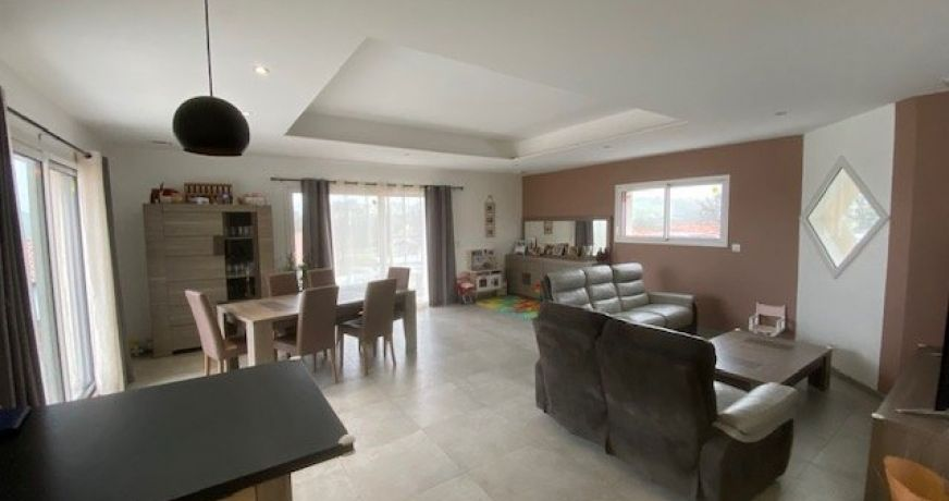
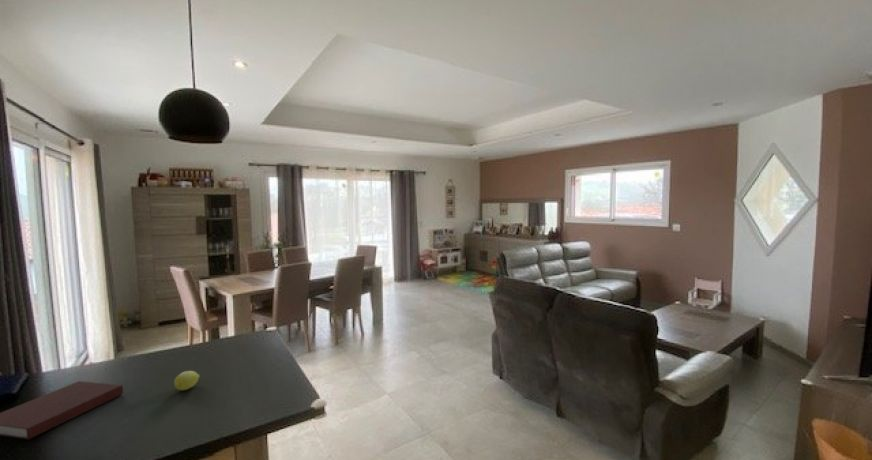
+ fruit [173,370,200,391]
+ notebook [0,380,124,441]
